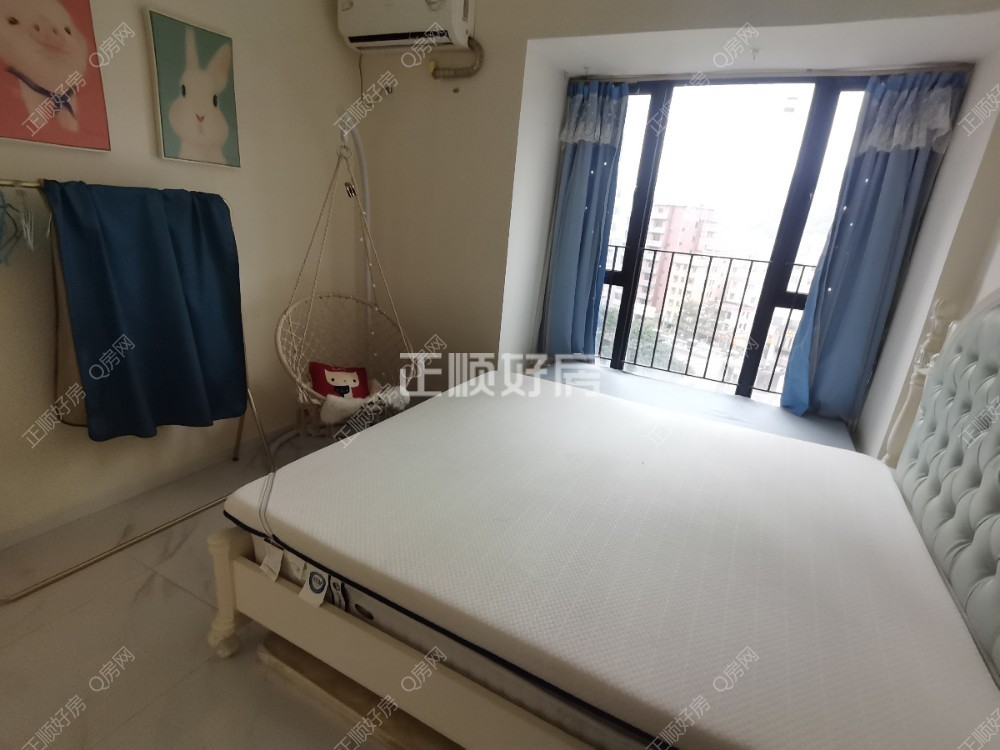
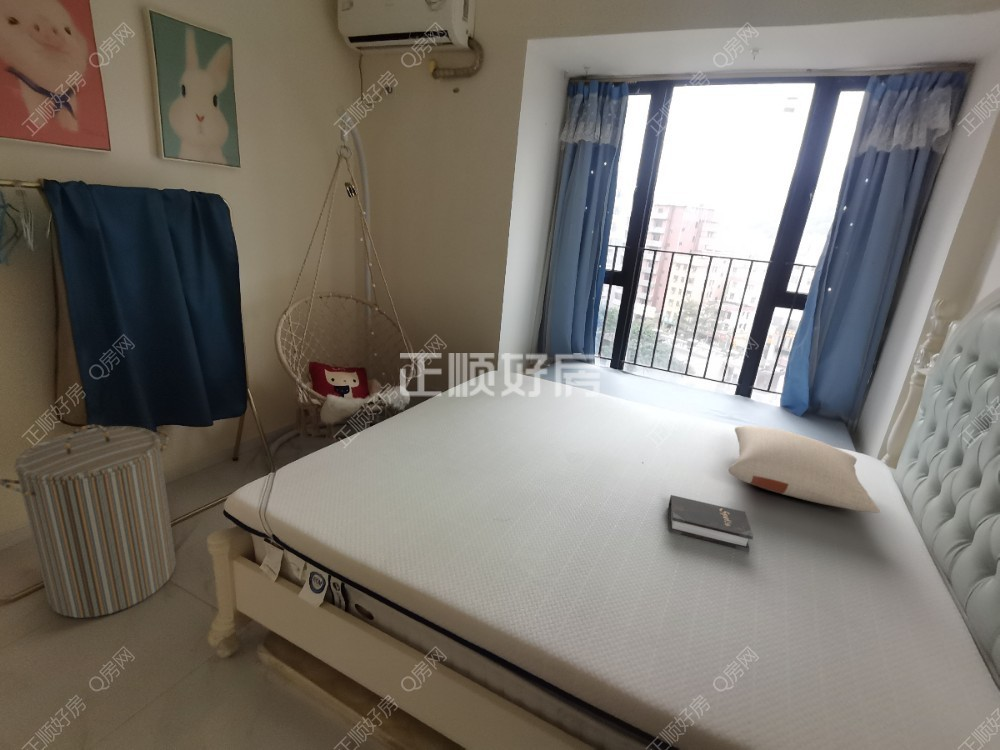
+ hardback book [667,494,754,552]
+ pillow [728,425,881,514]
+ laundry hamper [0,424,177,619]
